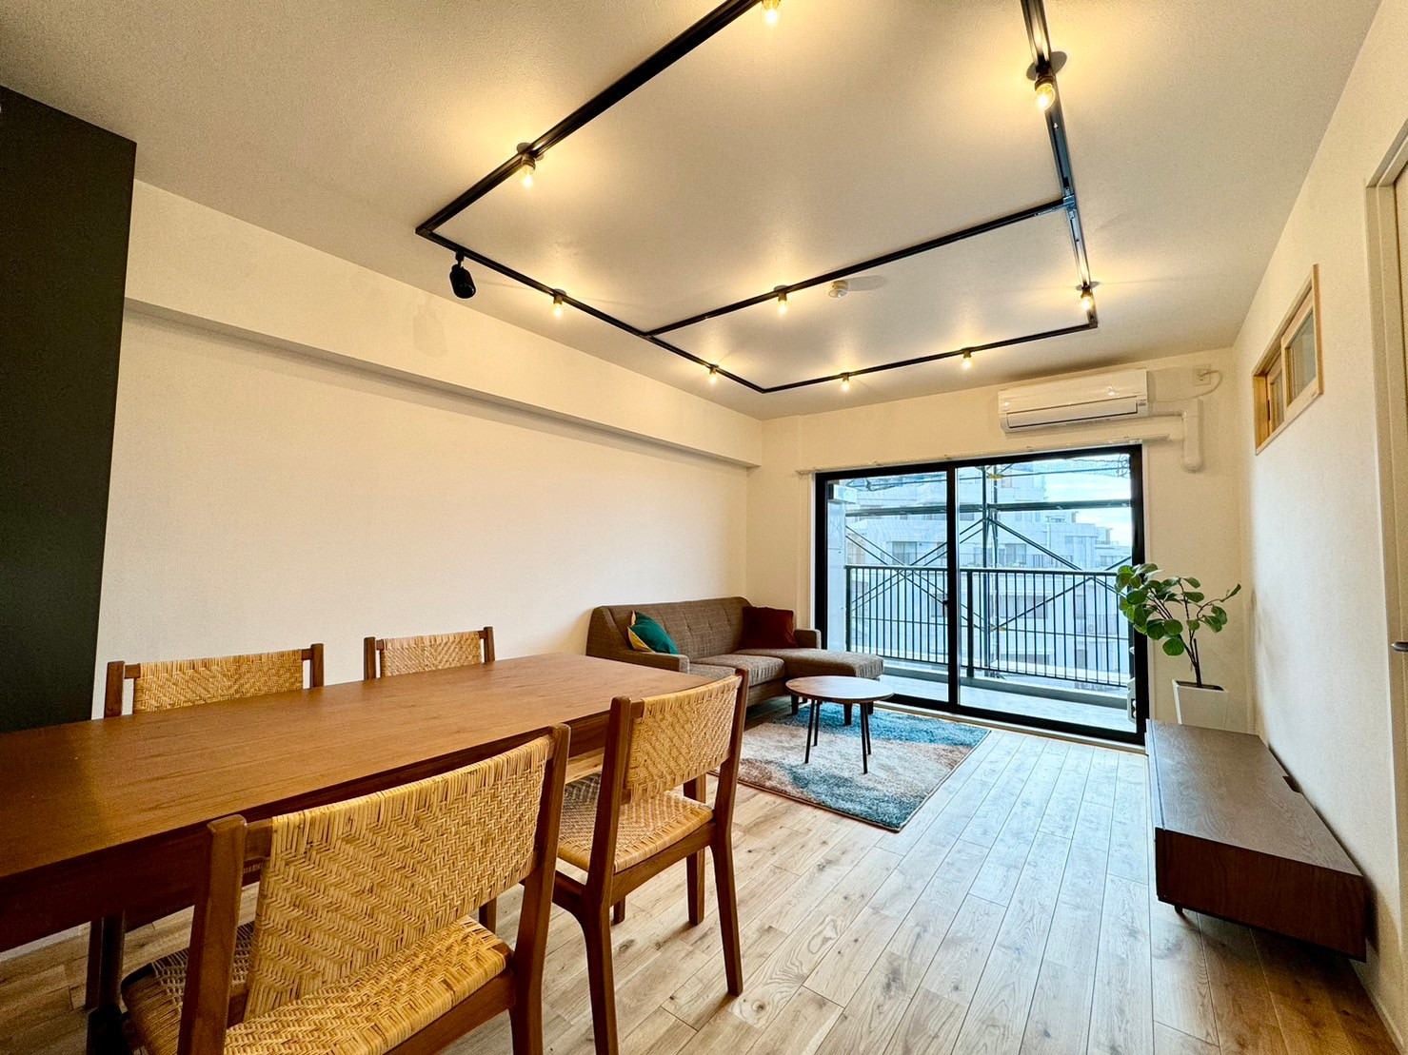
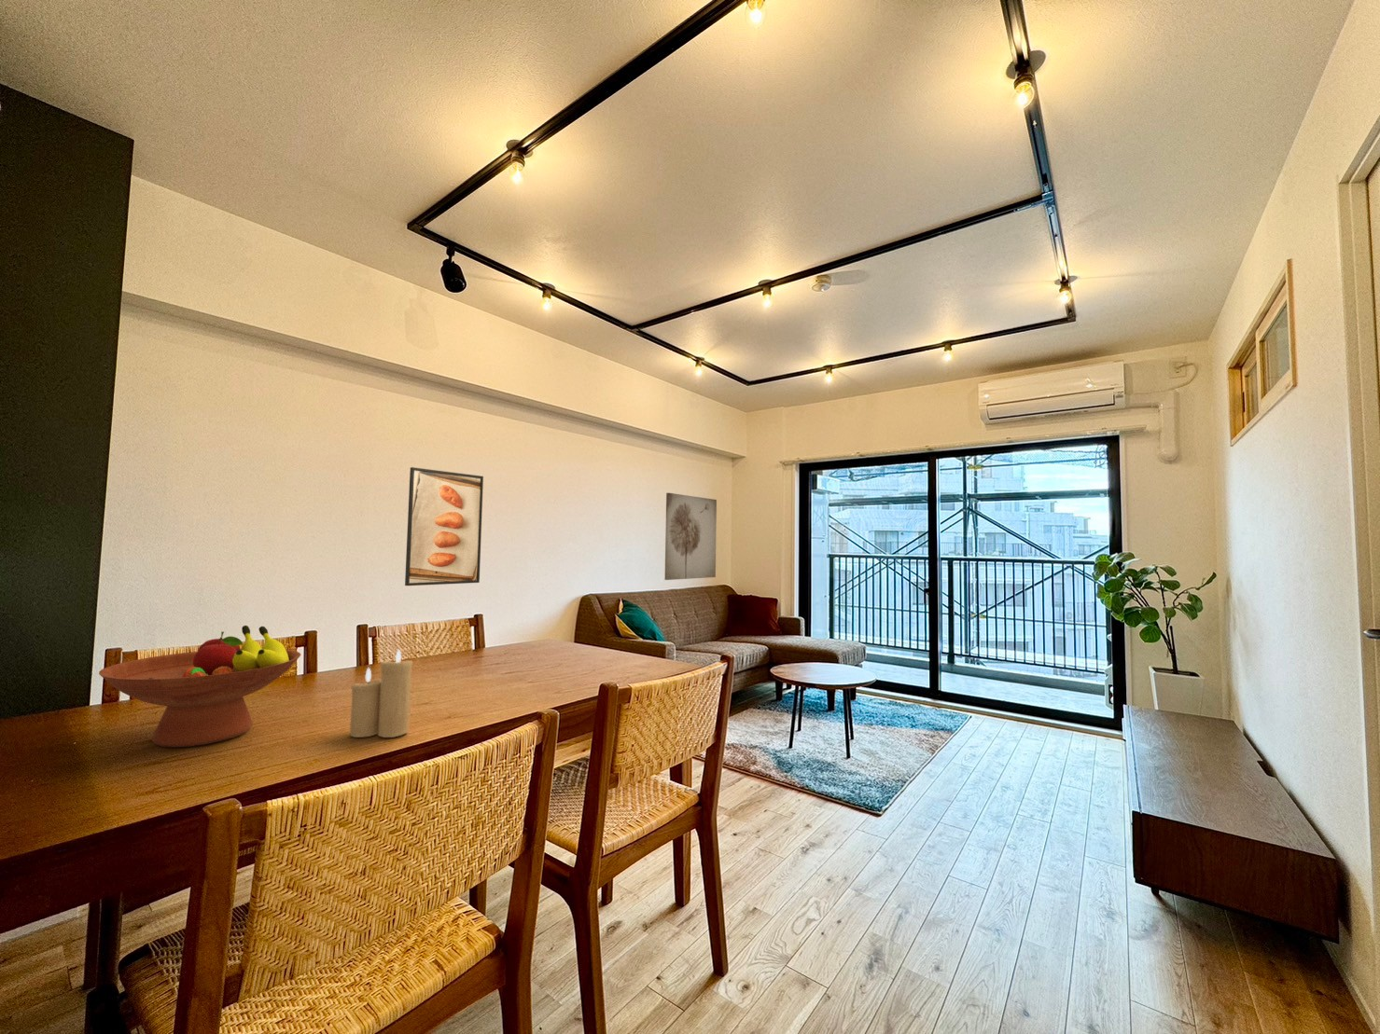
+ wall art [664,492,717,581]
+ candle [349,648,413,739]
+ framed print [404,466,485,587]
+ fruit bowl [98,625,302,747]
